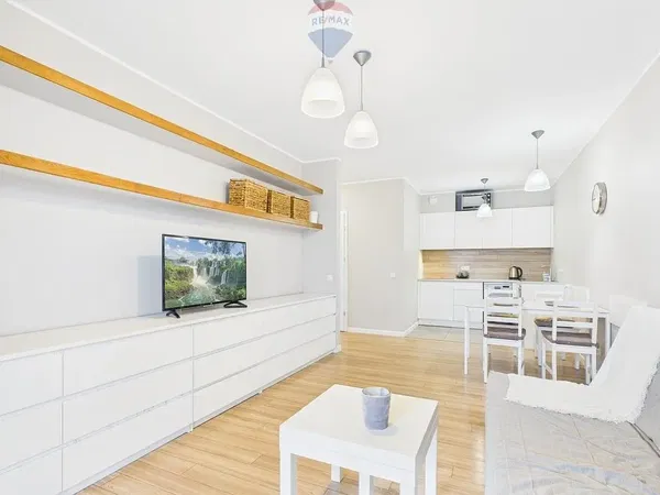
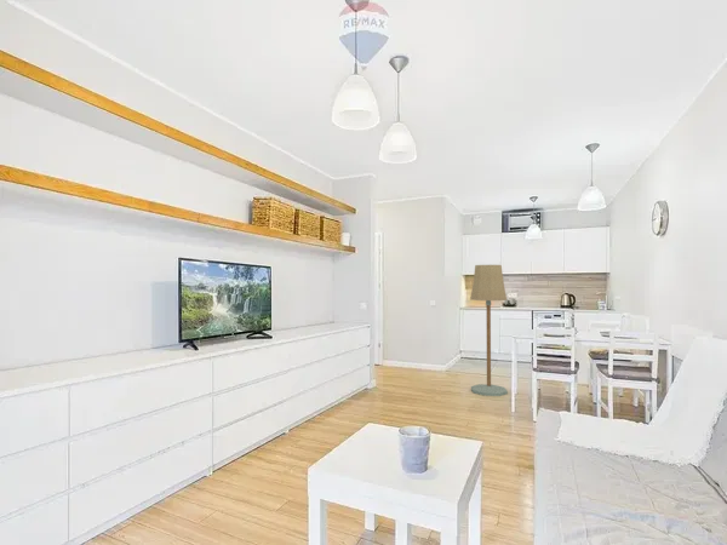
+ floor lamp [469,264,509,397]
